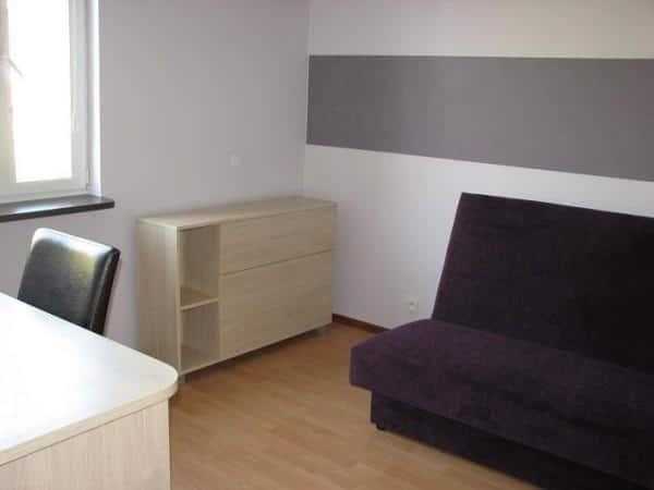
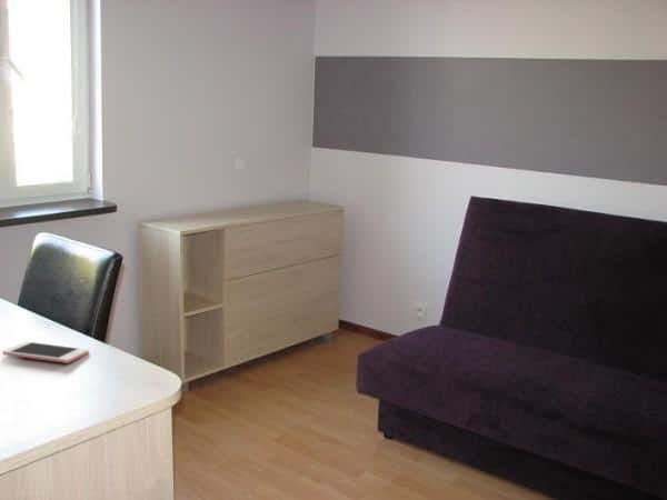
+ cell phone [1,340,90,364]
